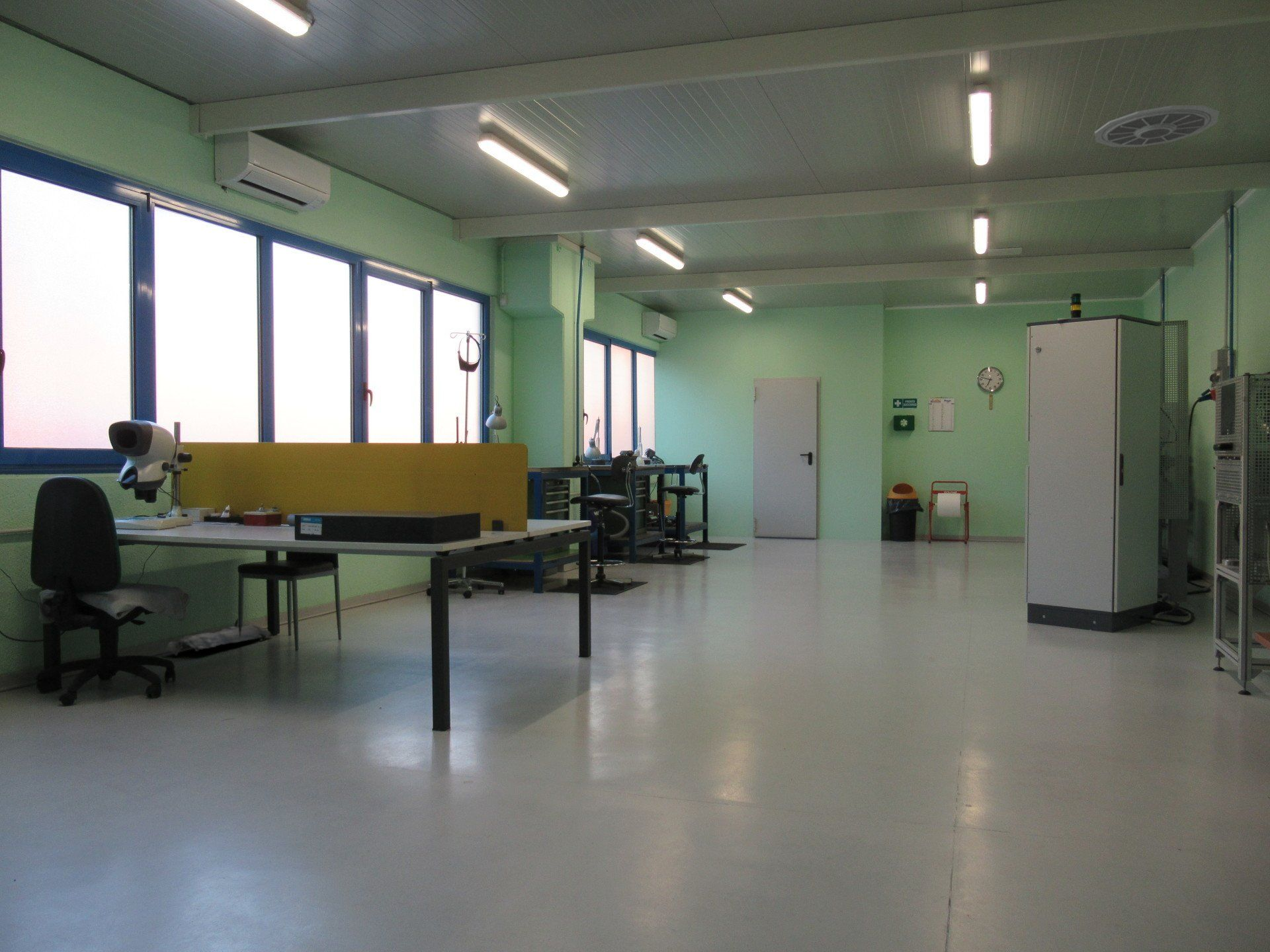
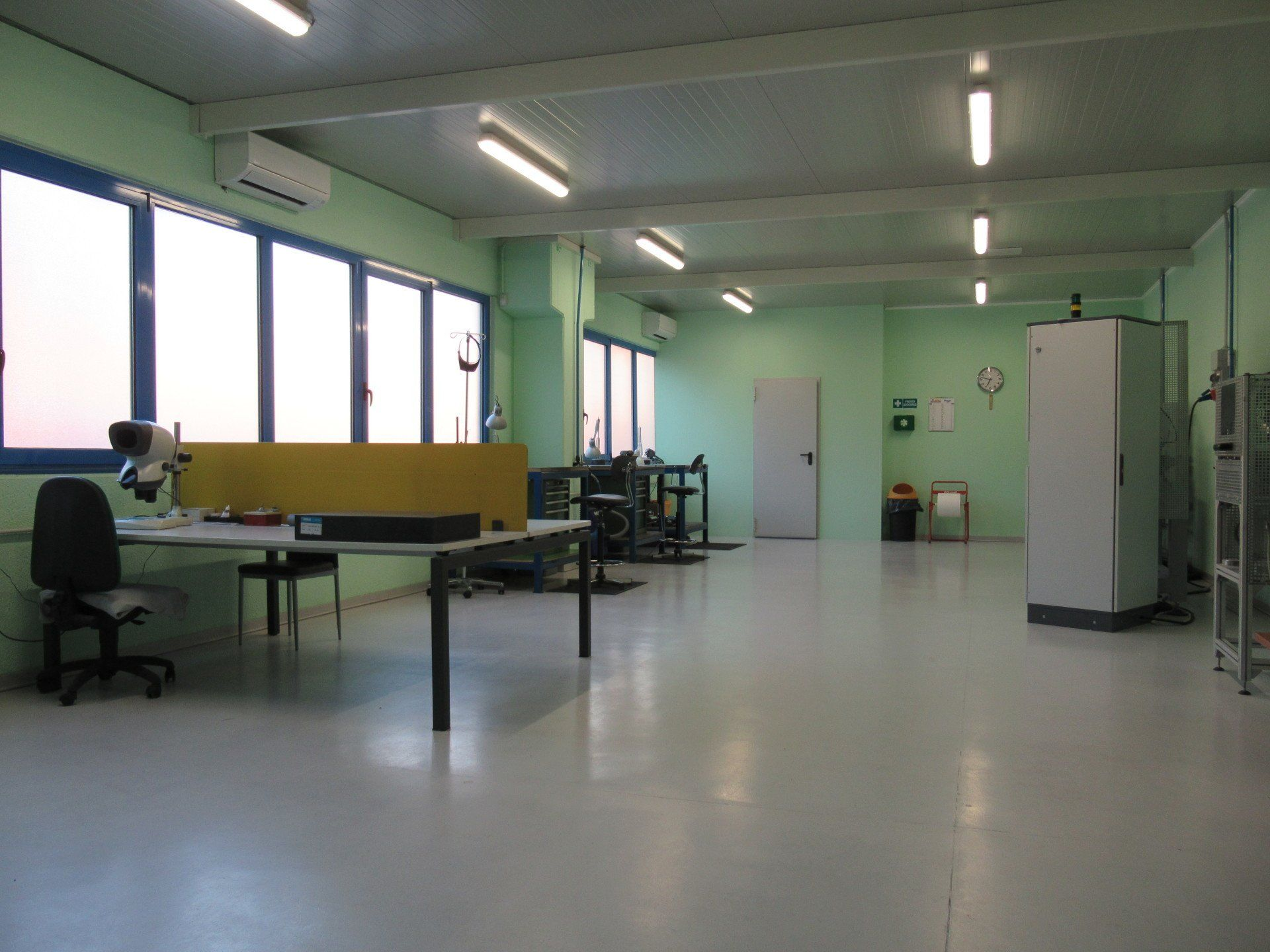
- ceiling vent [1094,104,1220,147]
- backpack [163,617,273,656]
